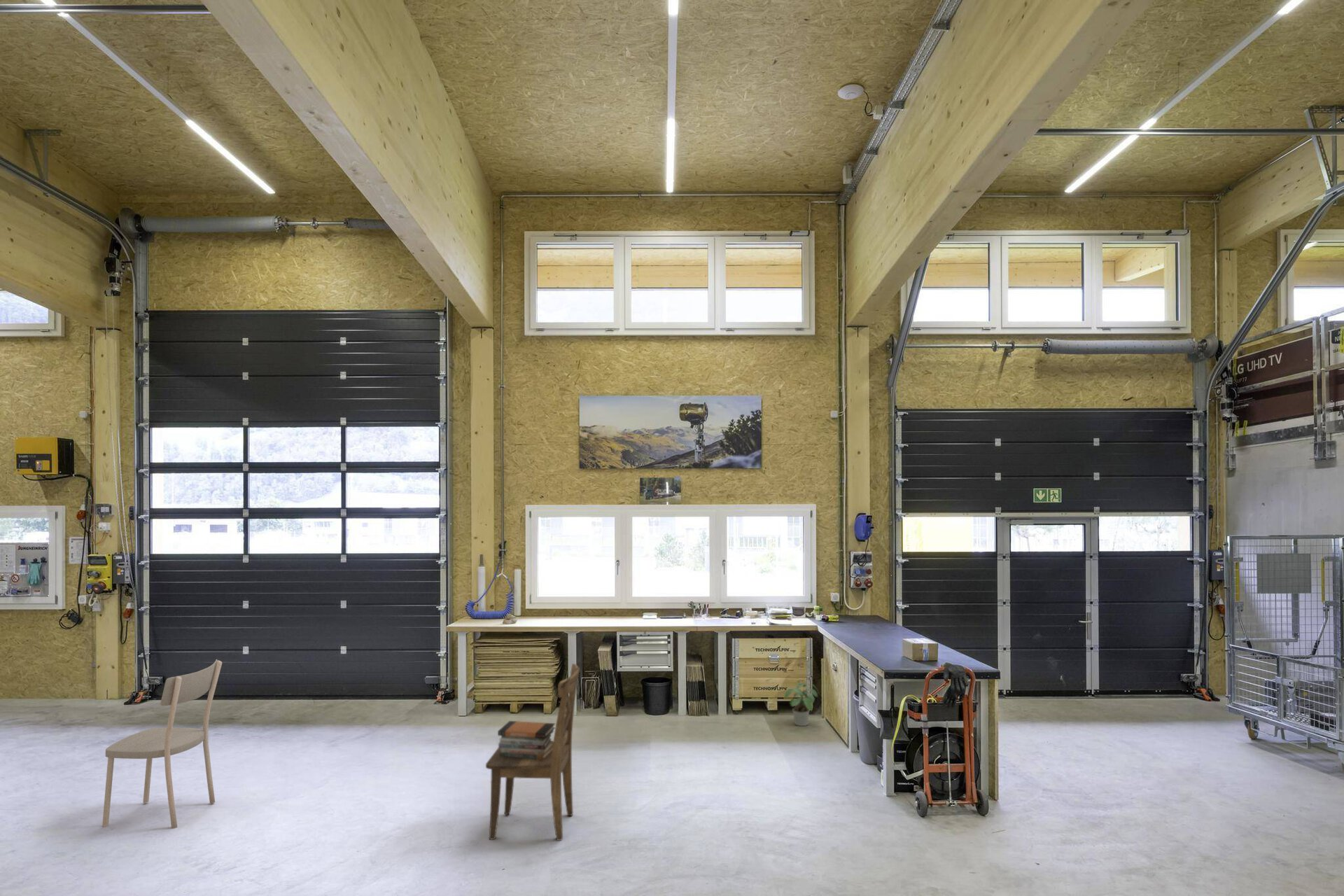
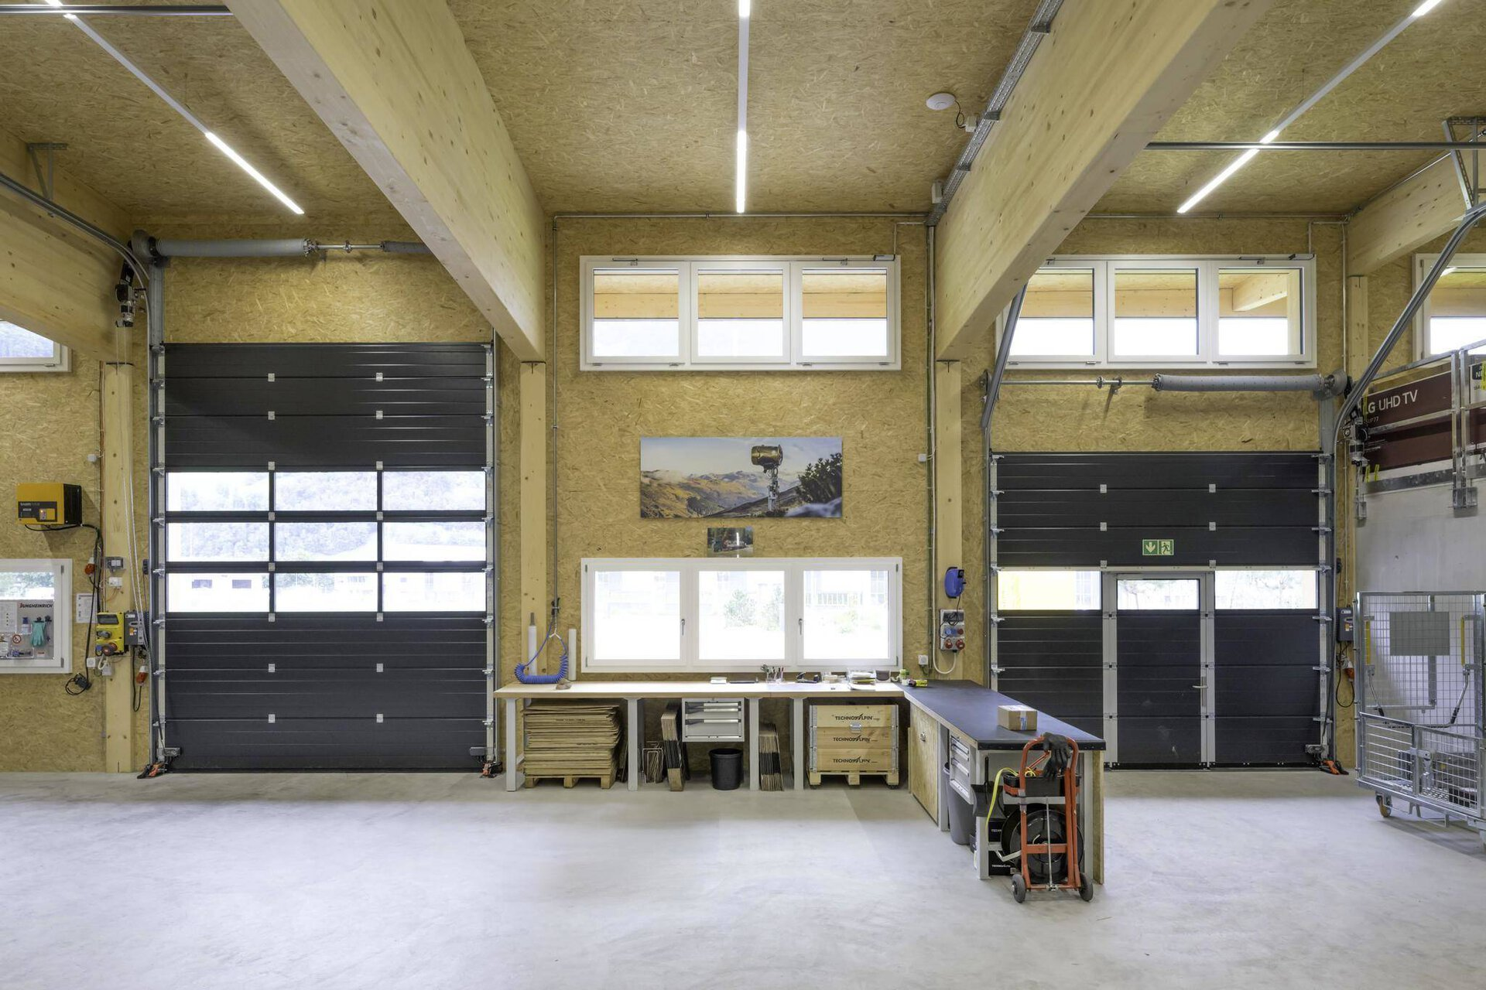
- potted plant [783,682,820,727]
- dining chair [102,659,223,830]
- book stack [497,720,556,760]
- dining chair [485,663,580,841]
